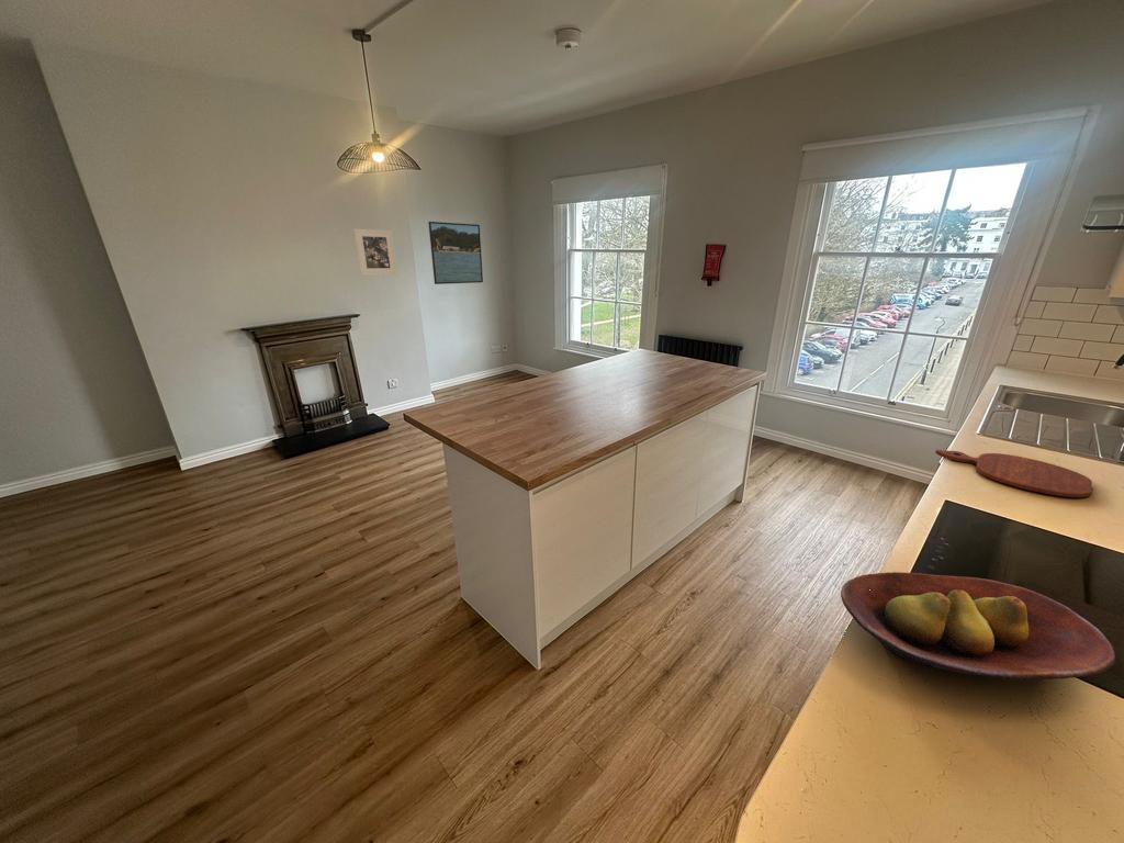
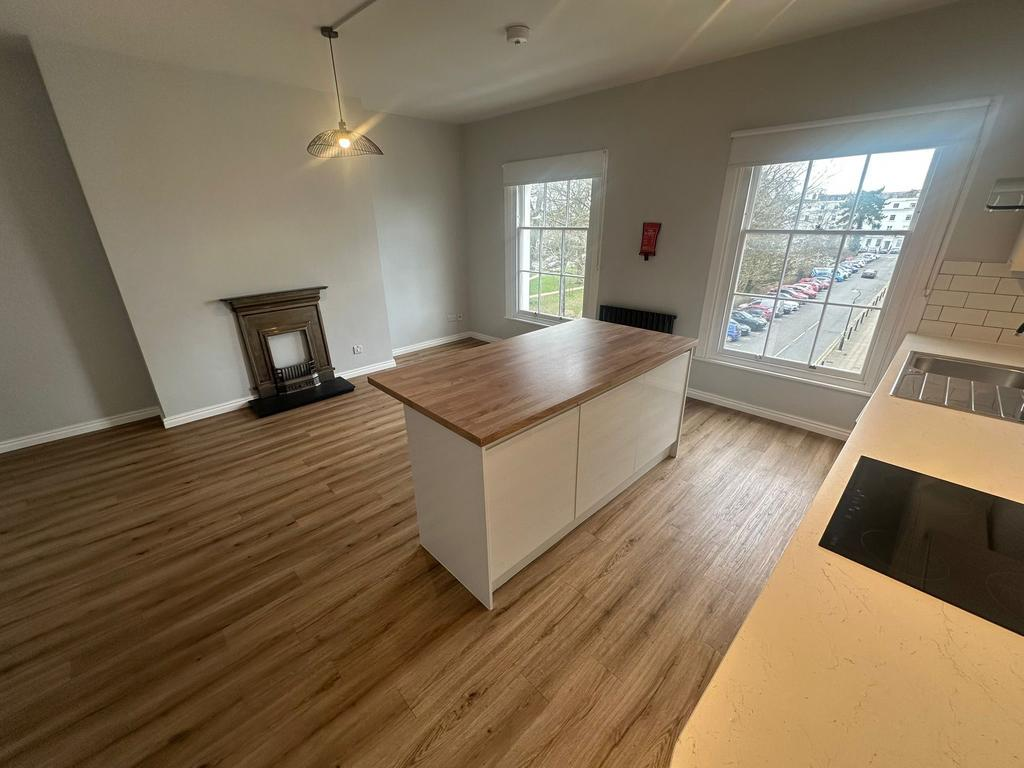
- fruit bowl [840,571,1116,682]
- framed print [427,221,484,285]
- cutting board [934,449,1094,498]
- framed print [352,227,398,277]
